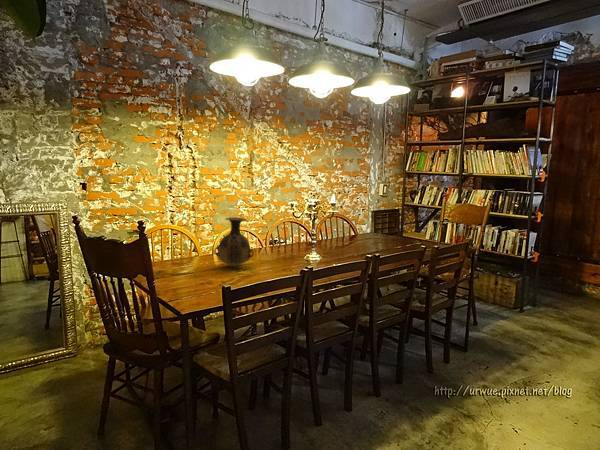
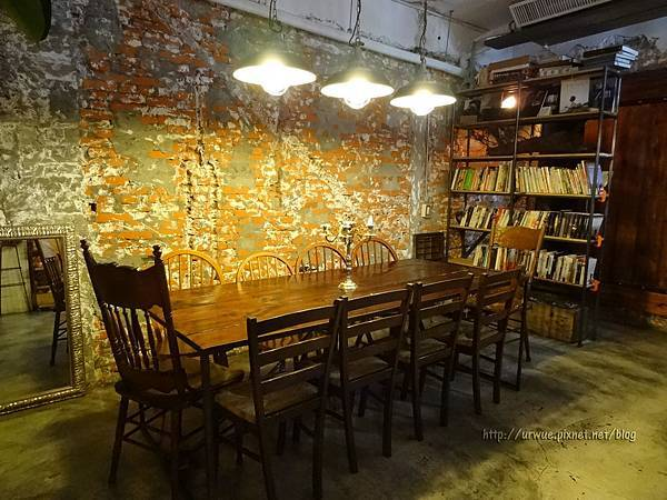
- vase [213,216,255,268]
